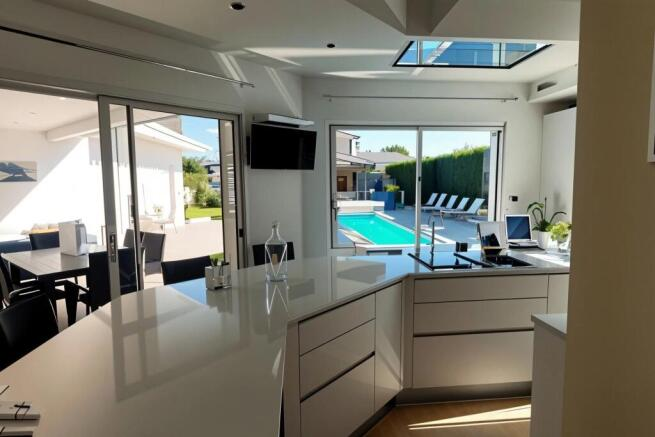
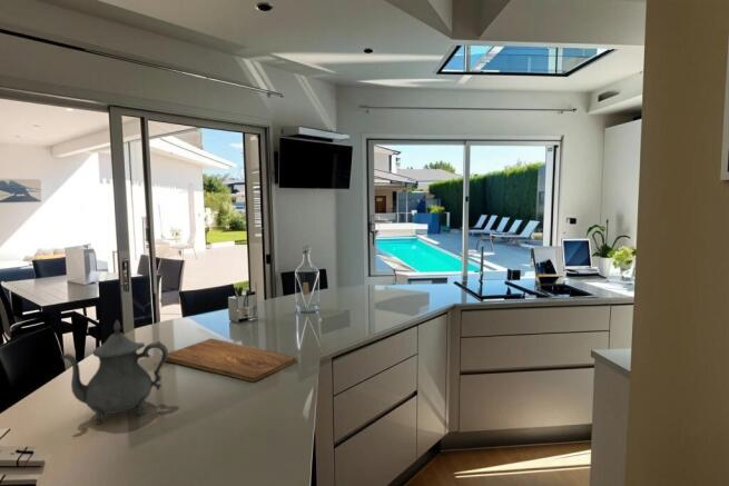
+ cutting board [160,337,297,383]
+ teapot [61,319,169,425]
